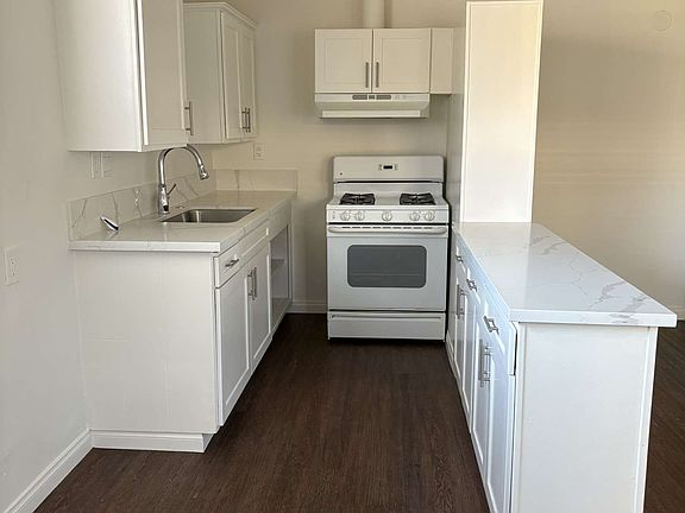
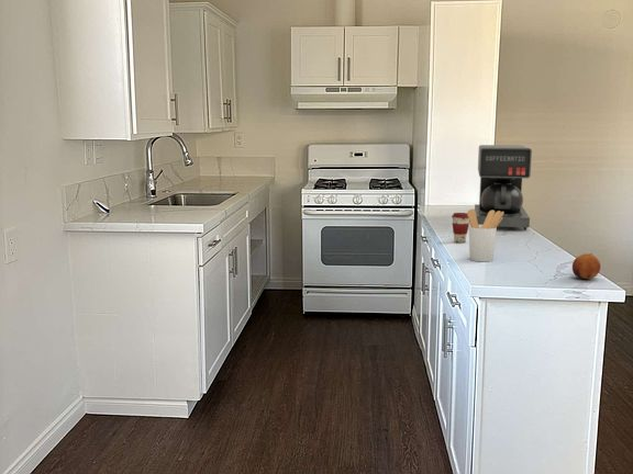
+ utensil holder [466,207,504,263]
+ coffee cup [451,212,470,244]
+ coffee maker [474,144,533,232]
+ fruit [571,252,601,280]
